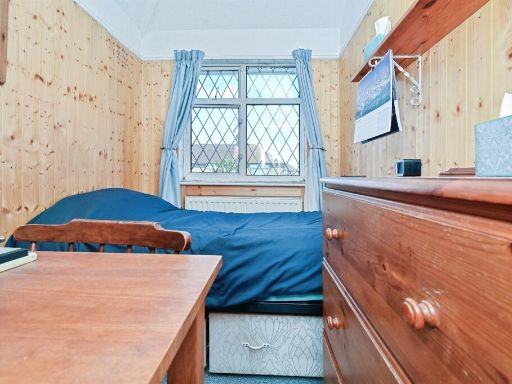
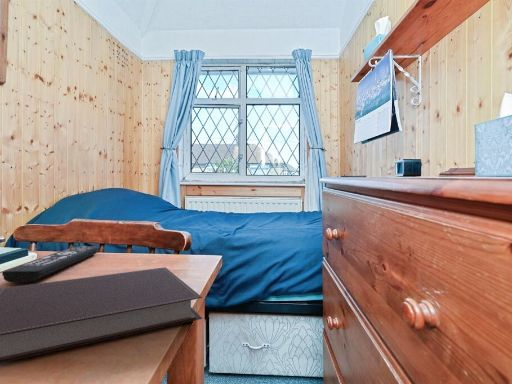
+ notebook [0,266,203,364]
+ remote control [1,245,99,284]
